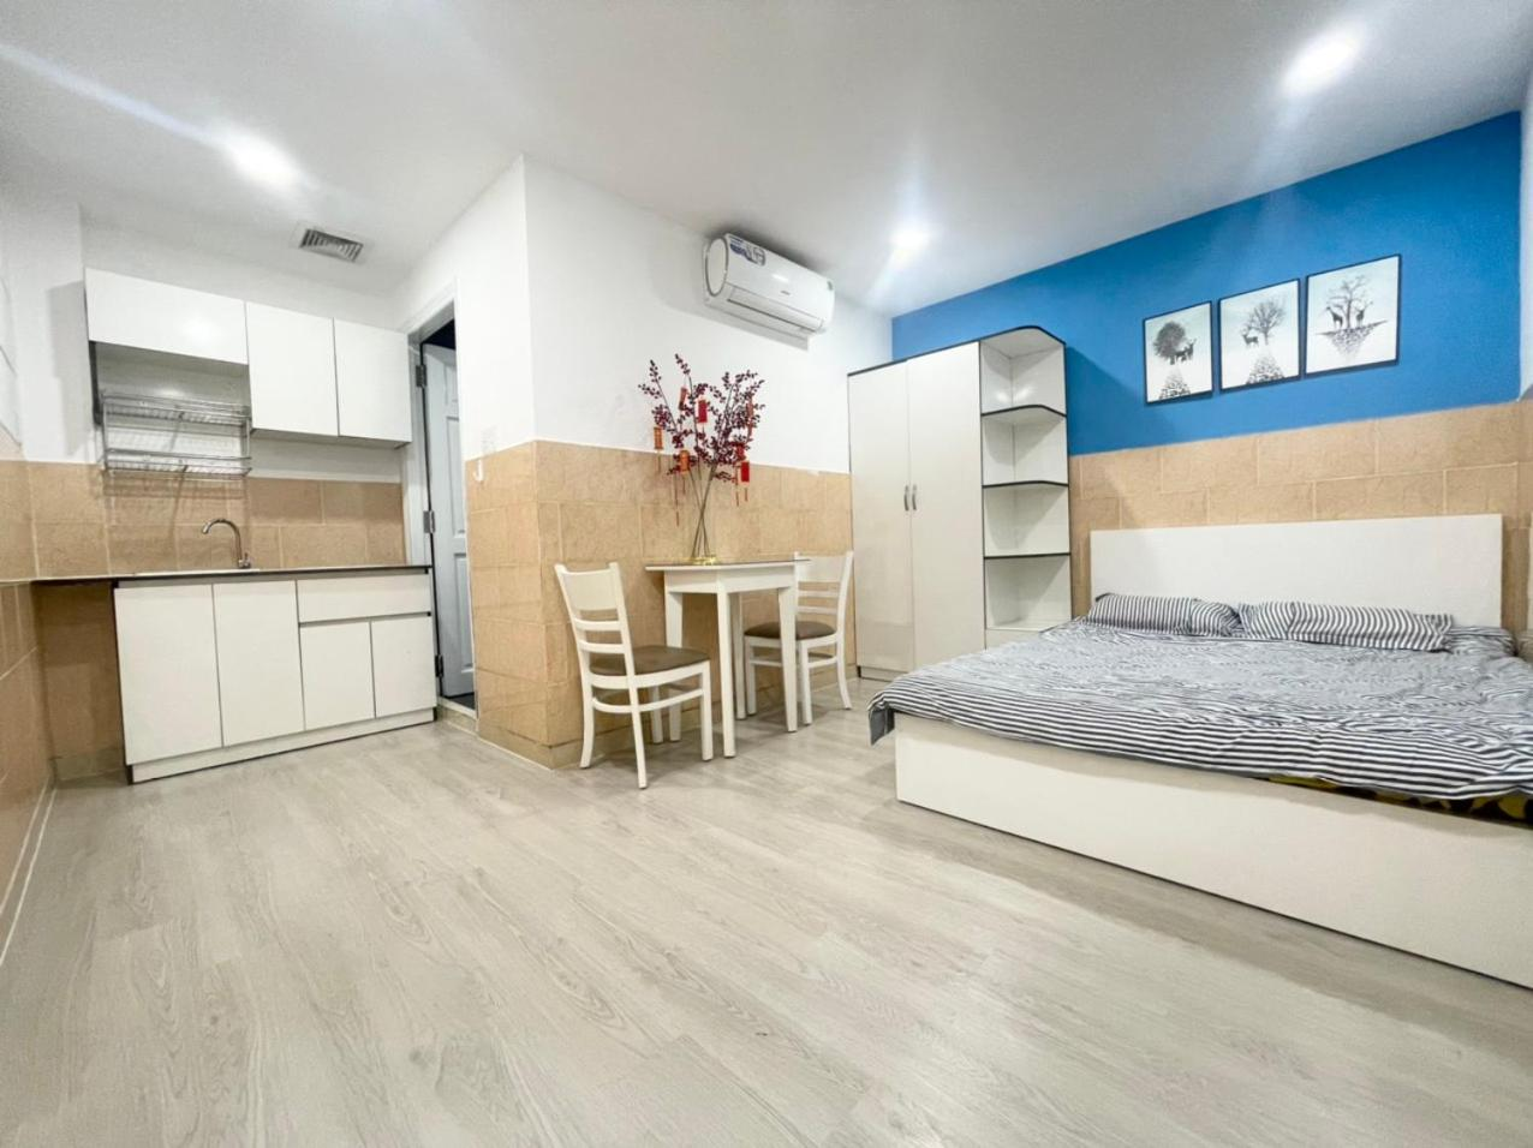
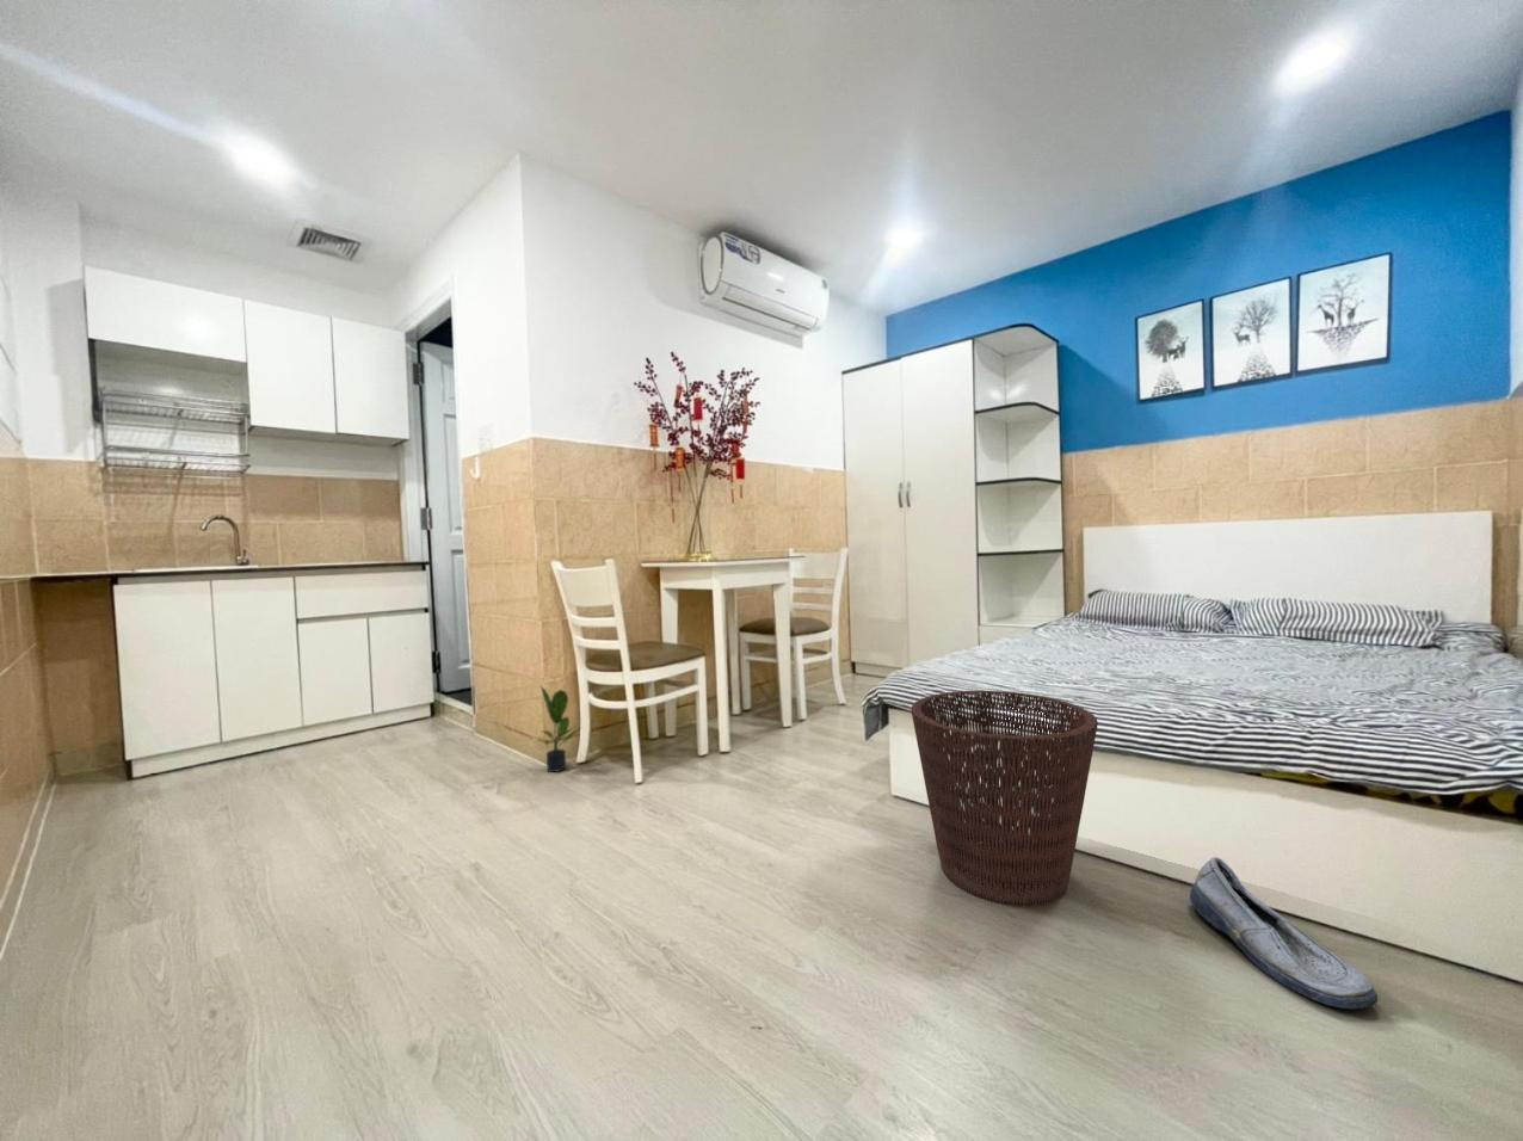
+ basket [909,690,1099,908]
+ potted plant [534,687,582,773]
+ shoe [1189,856,1378,1009]
